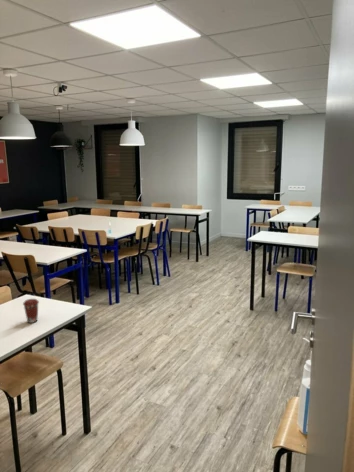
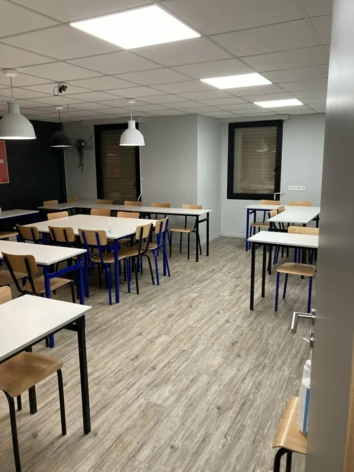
- coffee cup [22,298,40,324]
